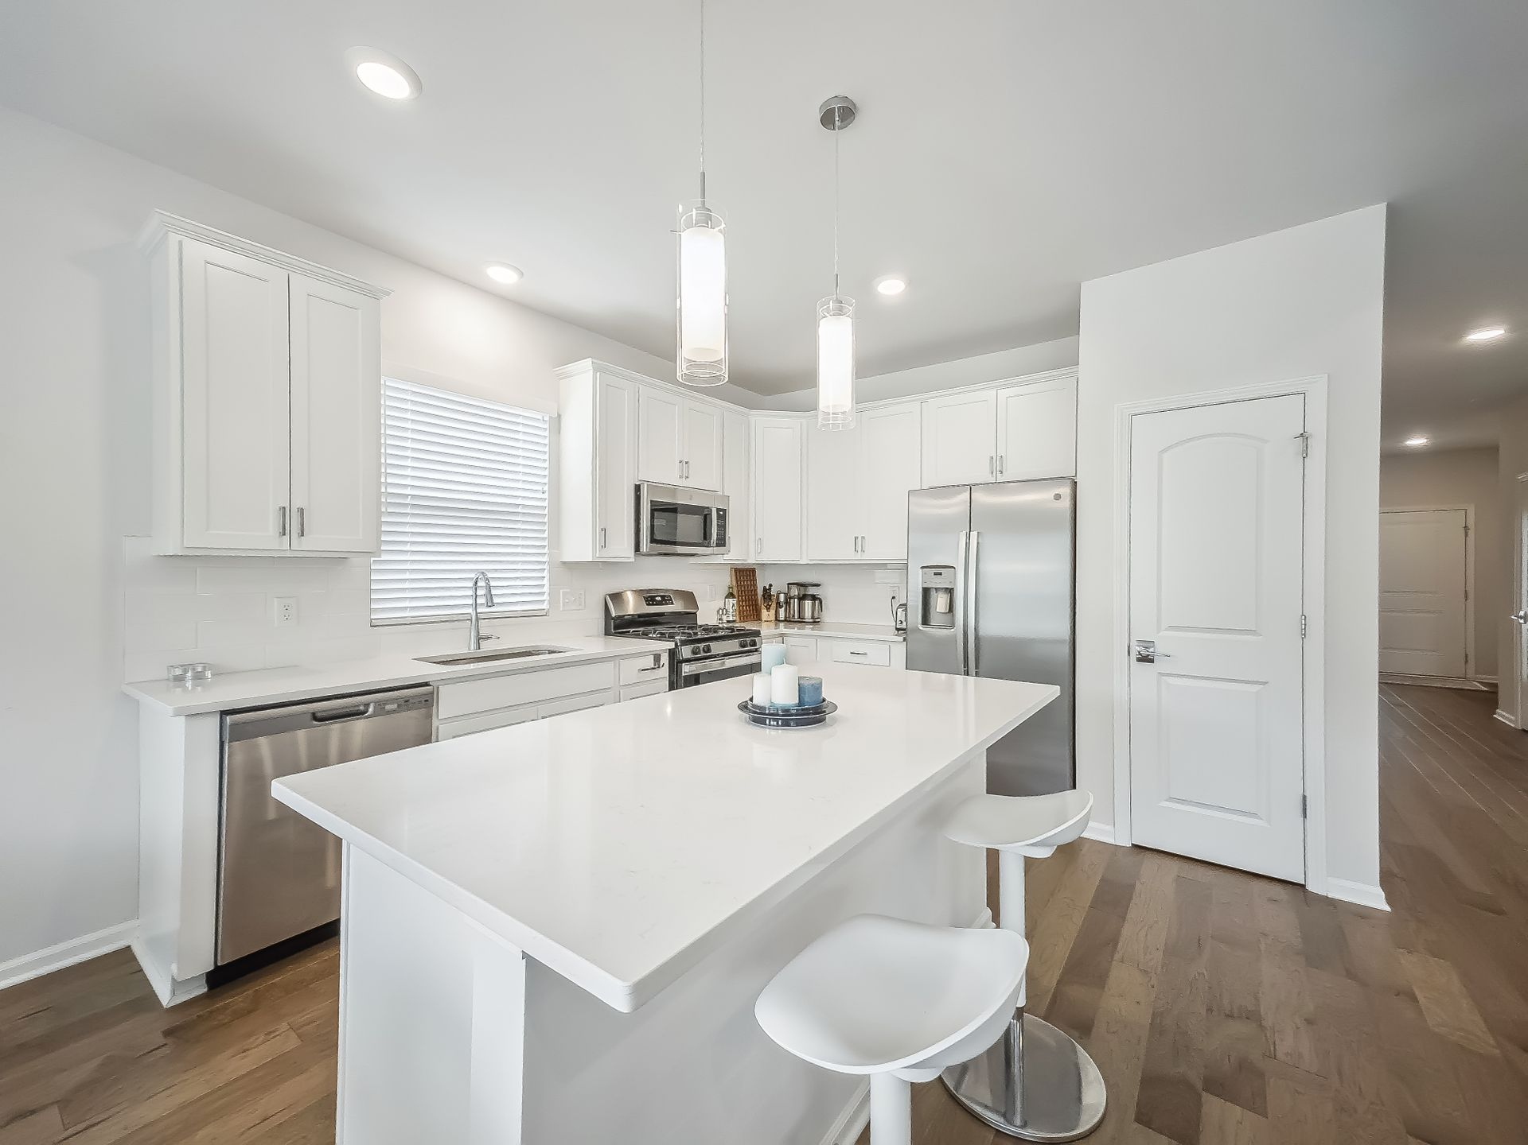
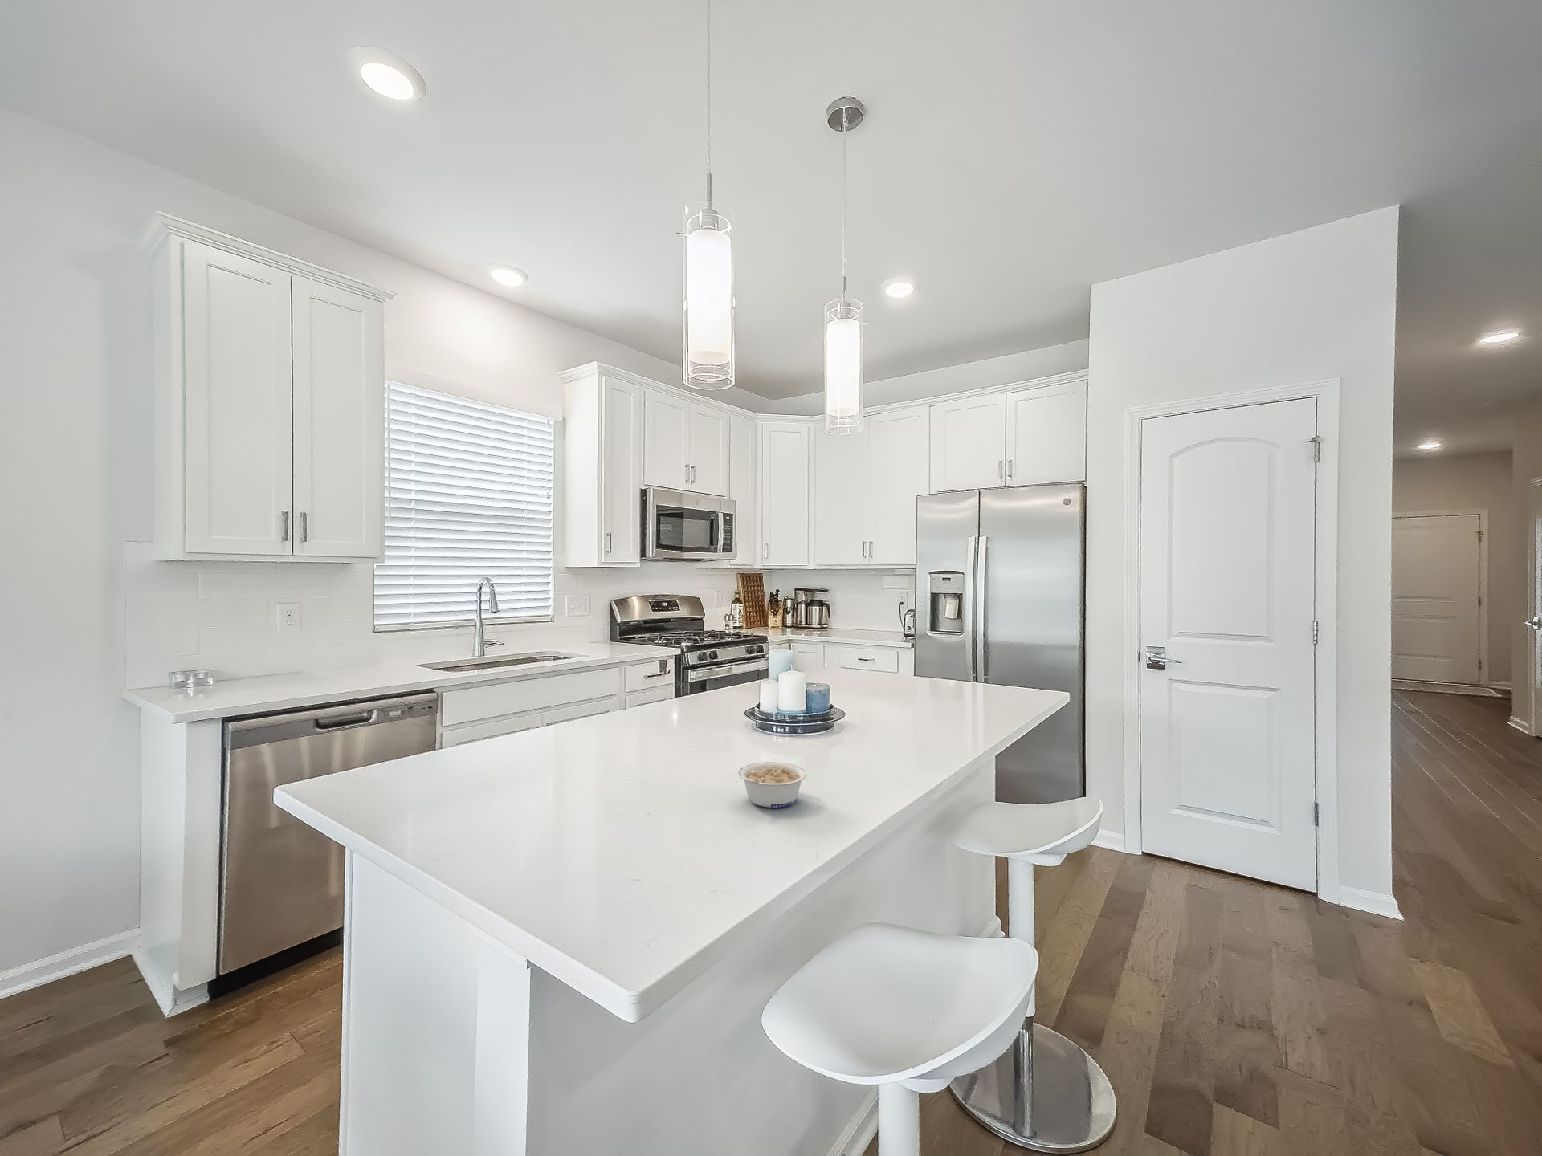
+ legume [738,761,807,809]
